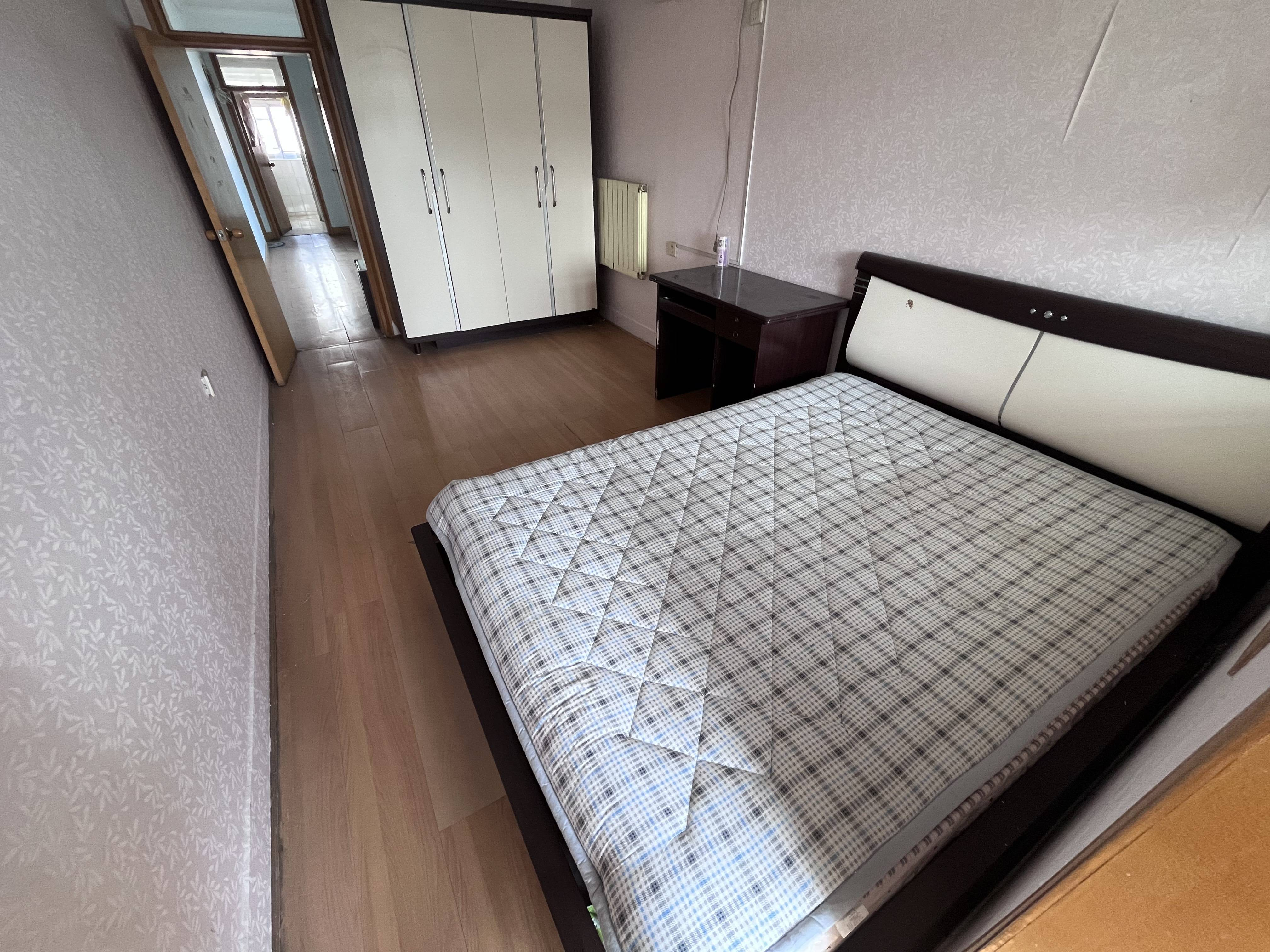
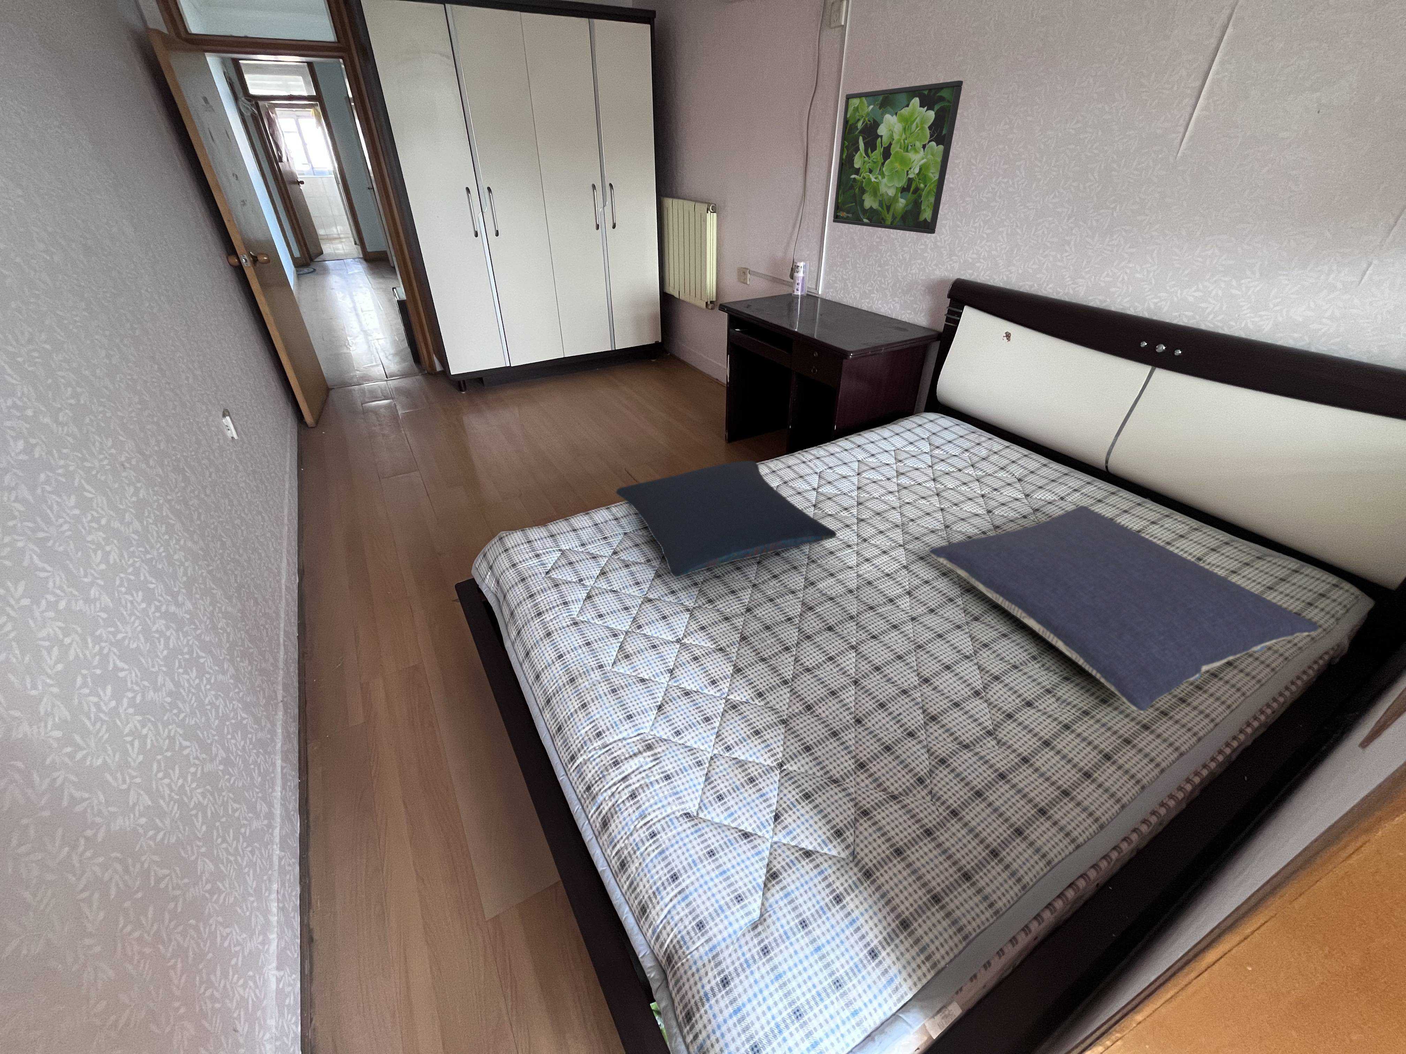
+ pillow [616,461,837,578]
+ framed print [833,80,963,235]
+ pillow [928,505,1320,713]
